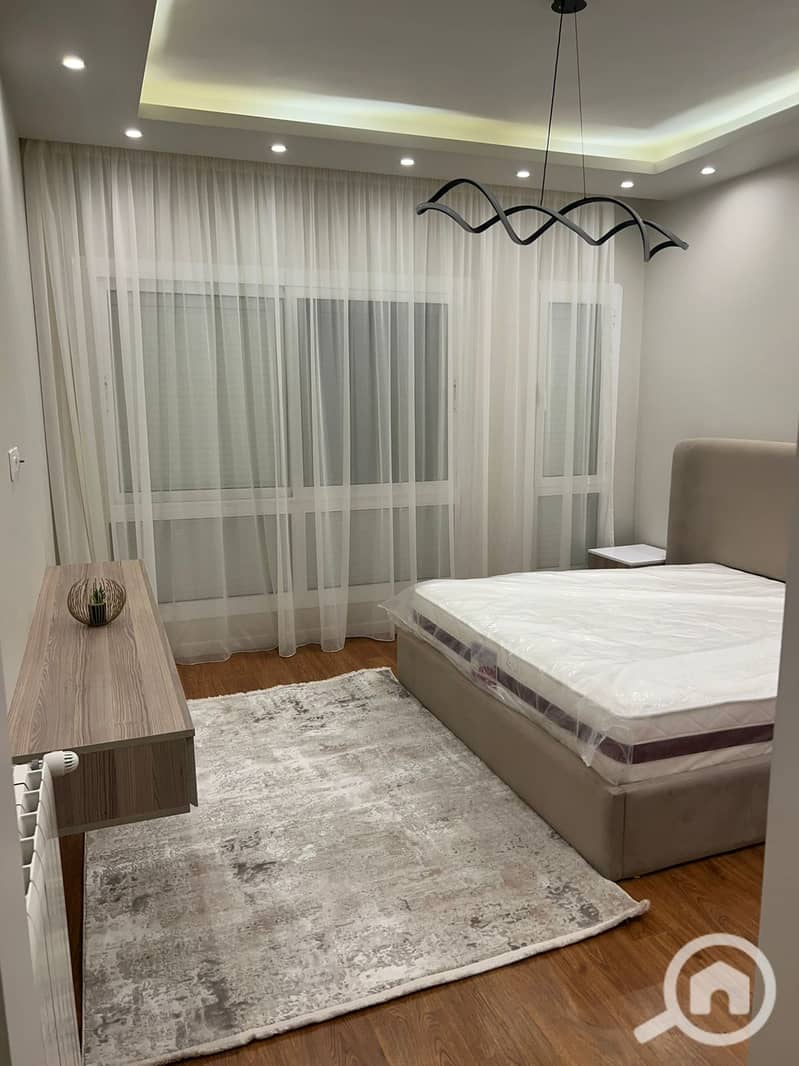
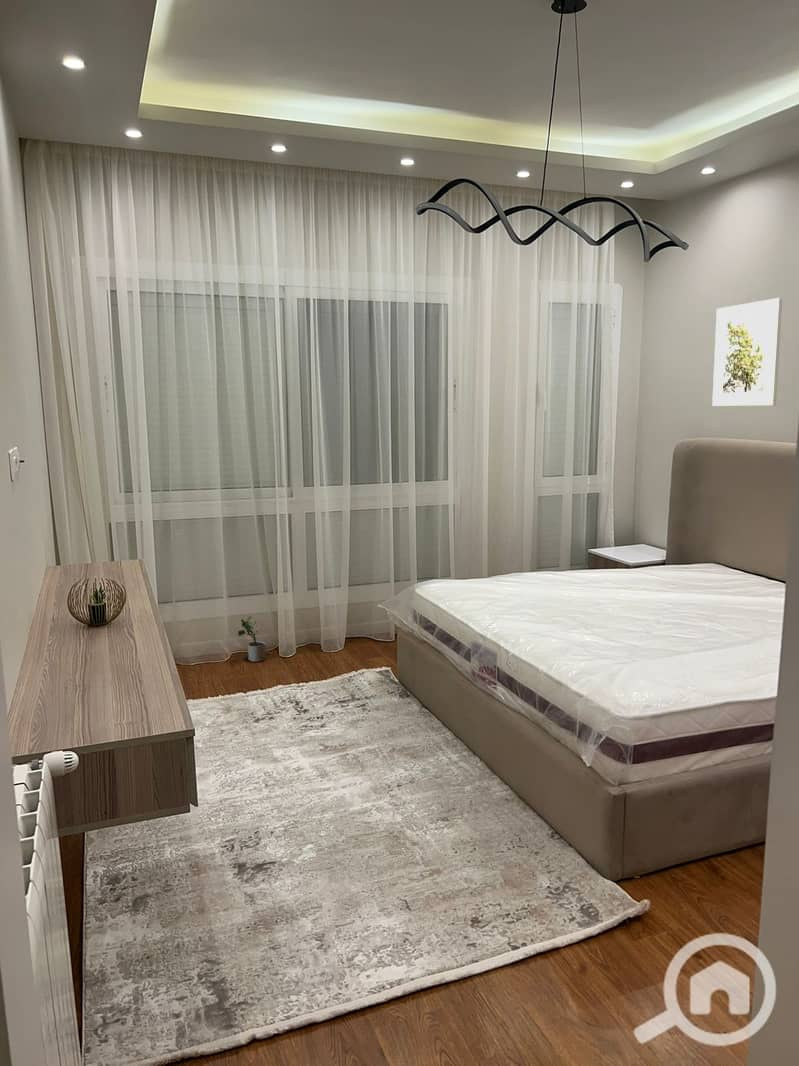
+ potted plant [237,615,267,663]
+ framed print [711,297,783,407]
